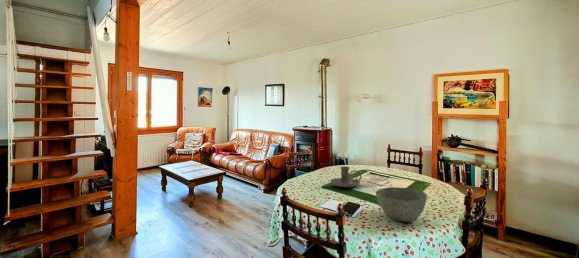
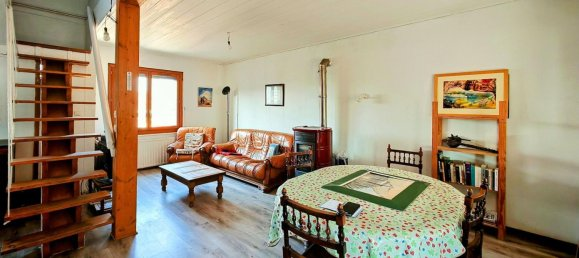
- candle holder [329,165,362,188]
- bowl [375,186,428,223]
